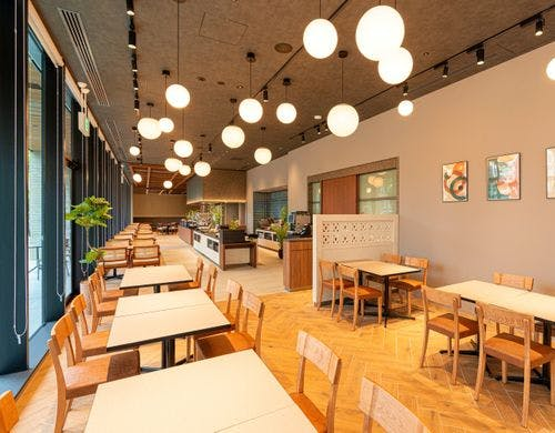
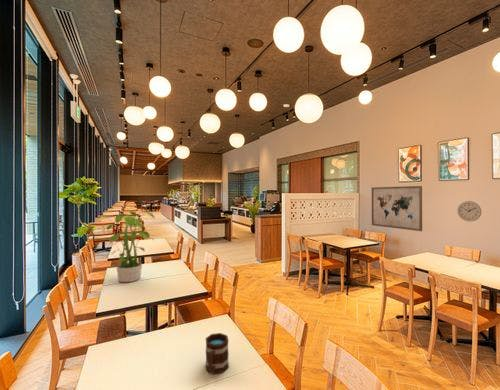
+ wall art [371,185,423,232]
+ potted plant [106,210,156,283]
+ wall clock [456,200,482,223]
+ mug [205,332,230,375]
